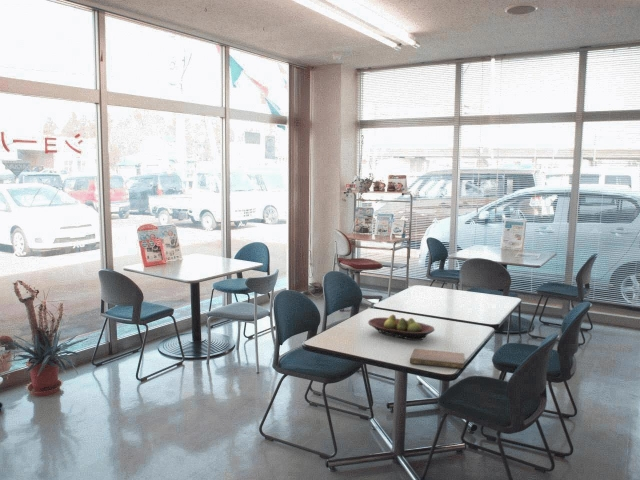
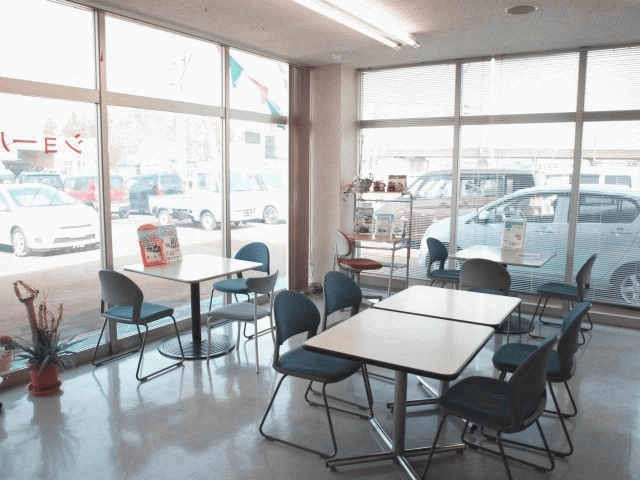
- notebook [409,348,465,370]
- fruit bowl [367,314,436,341]
